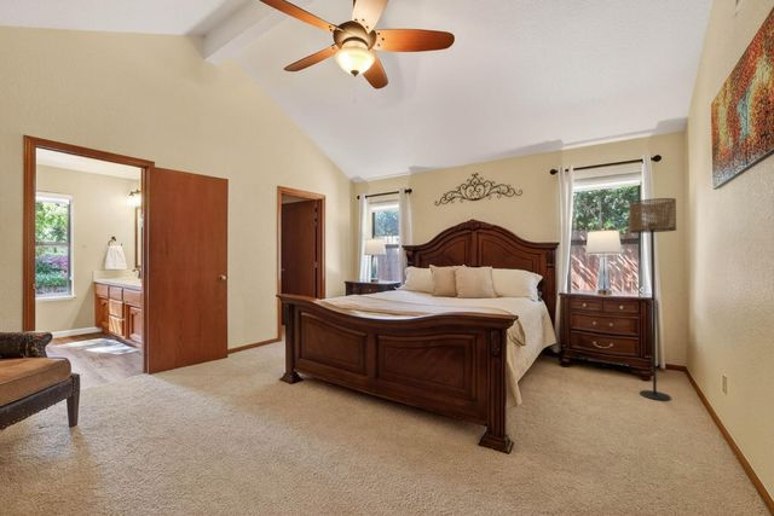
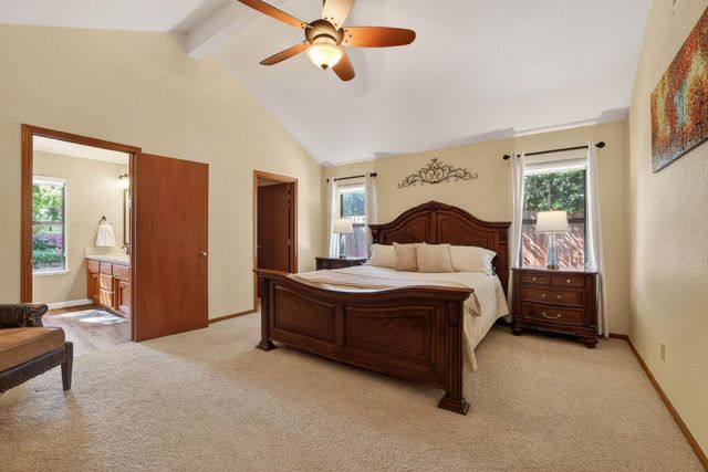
- floor lamp [628,197,677,401]
